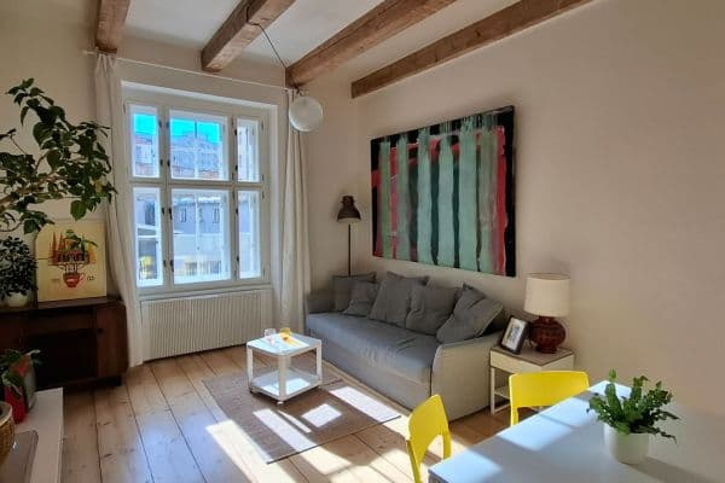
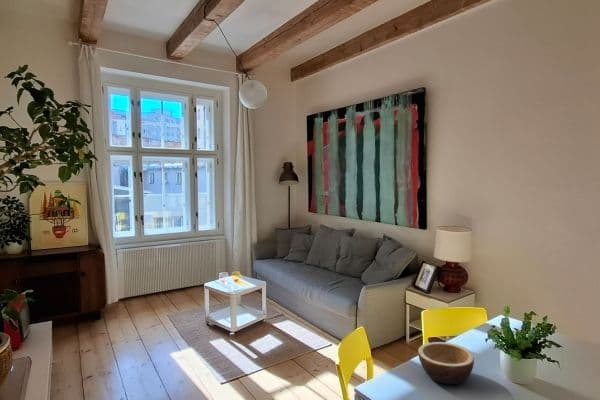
+ bowl [417,341,475,385]
